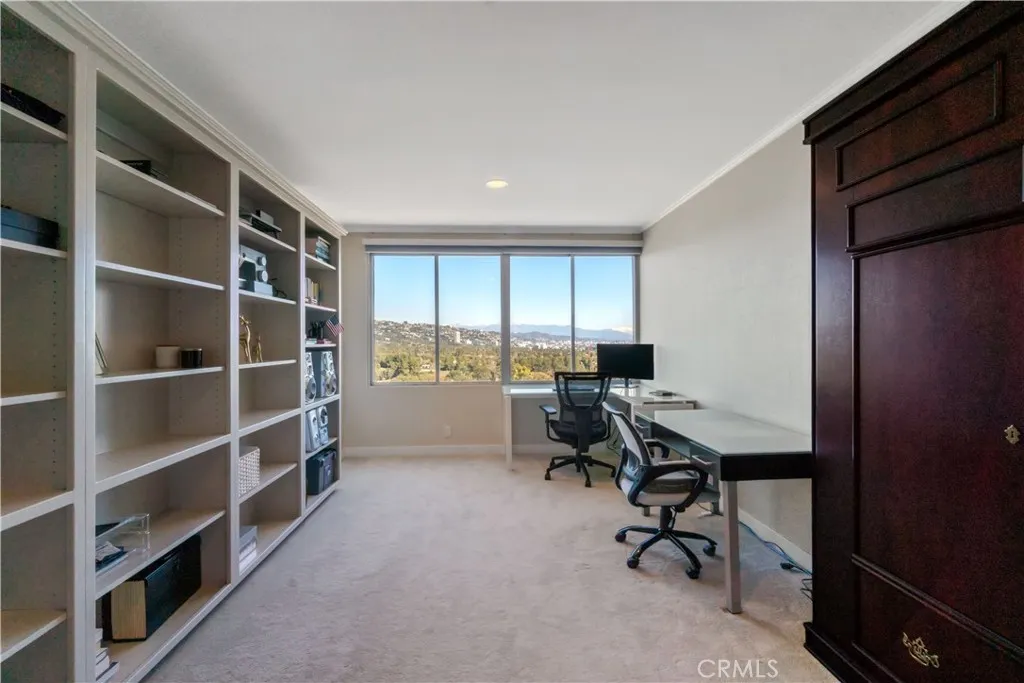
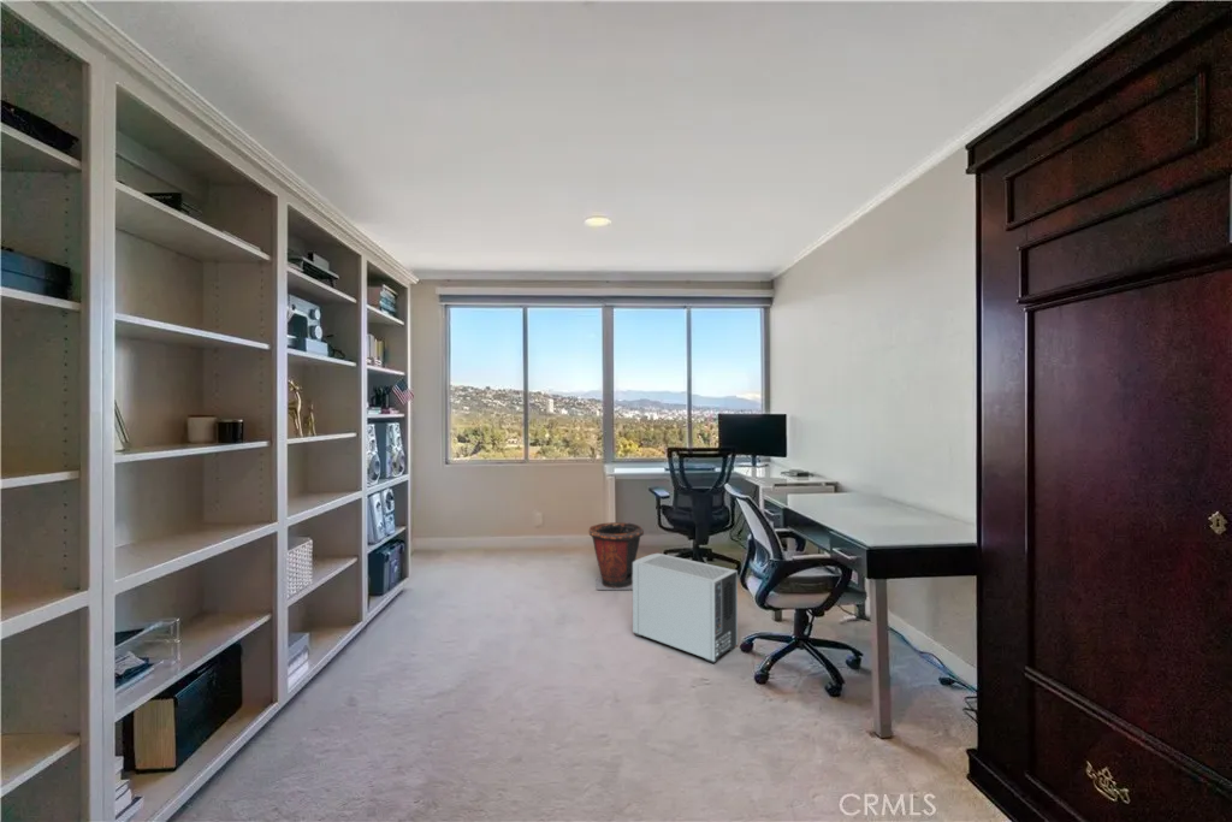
+ waste bin [587,521,645,591]
+ air purifier [632,552,739,664]
